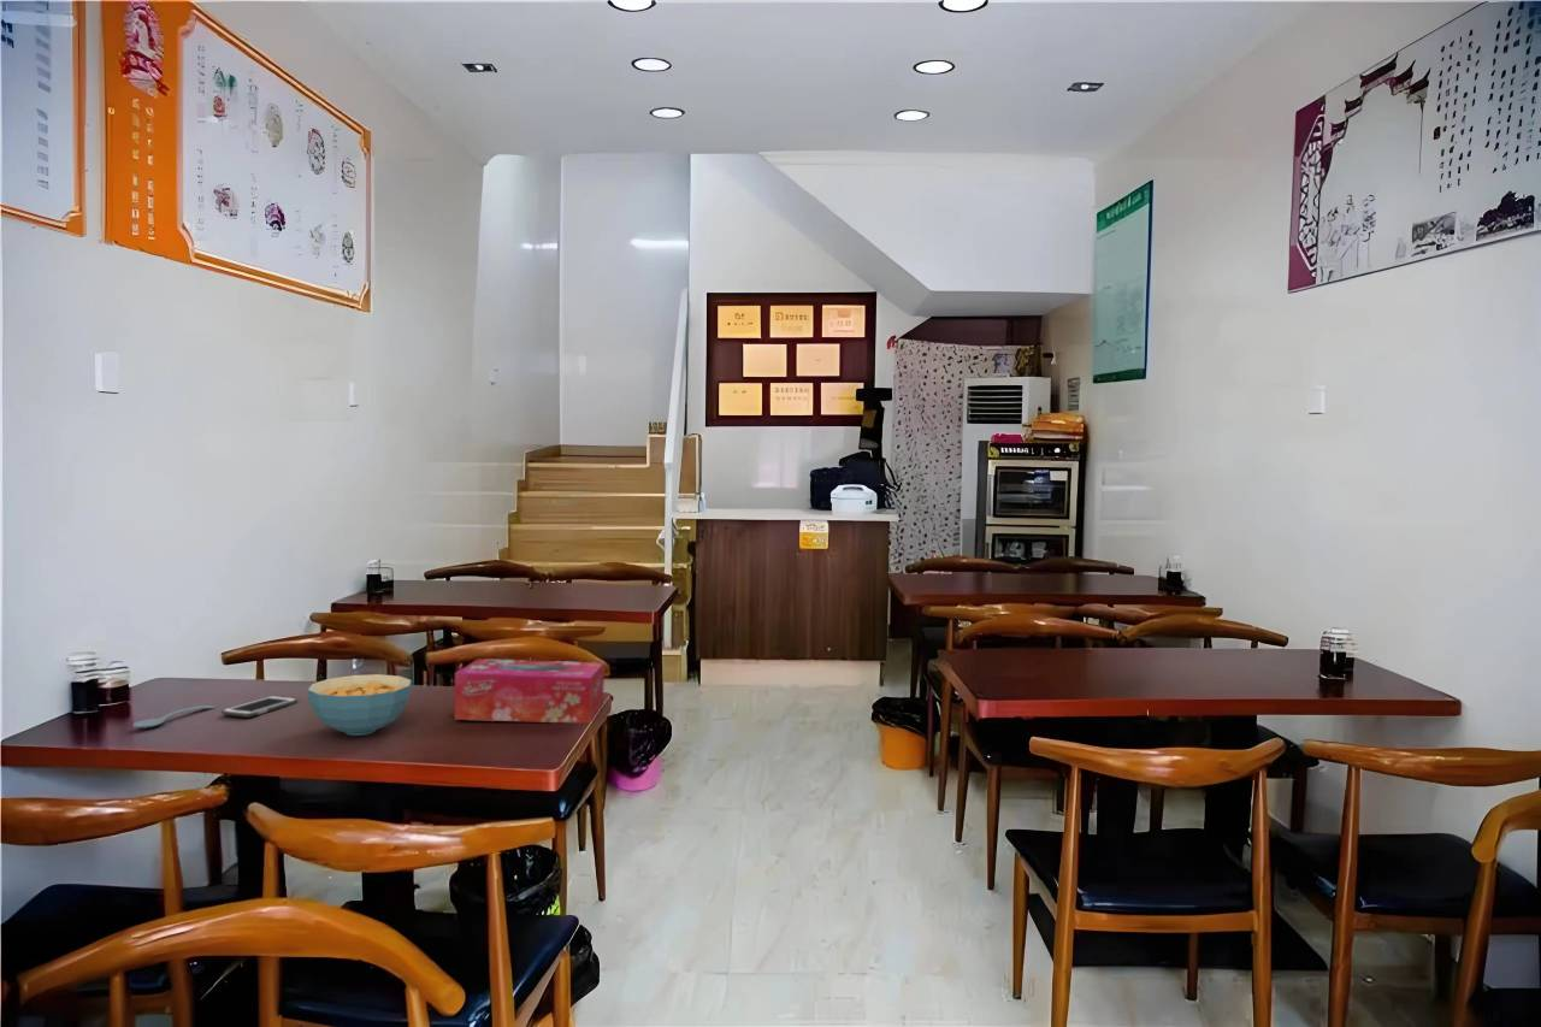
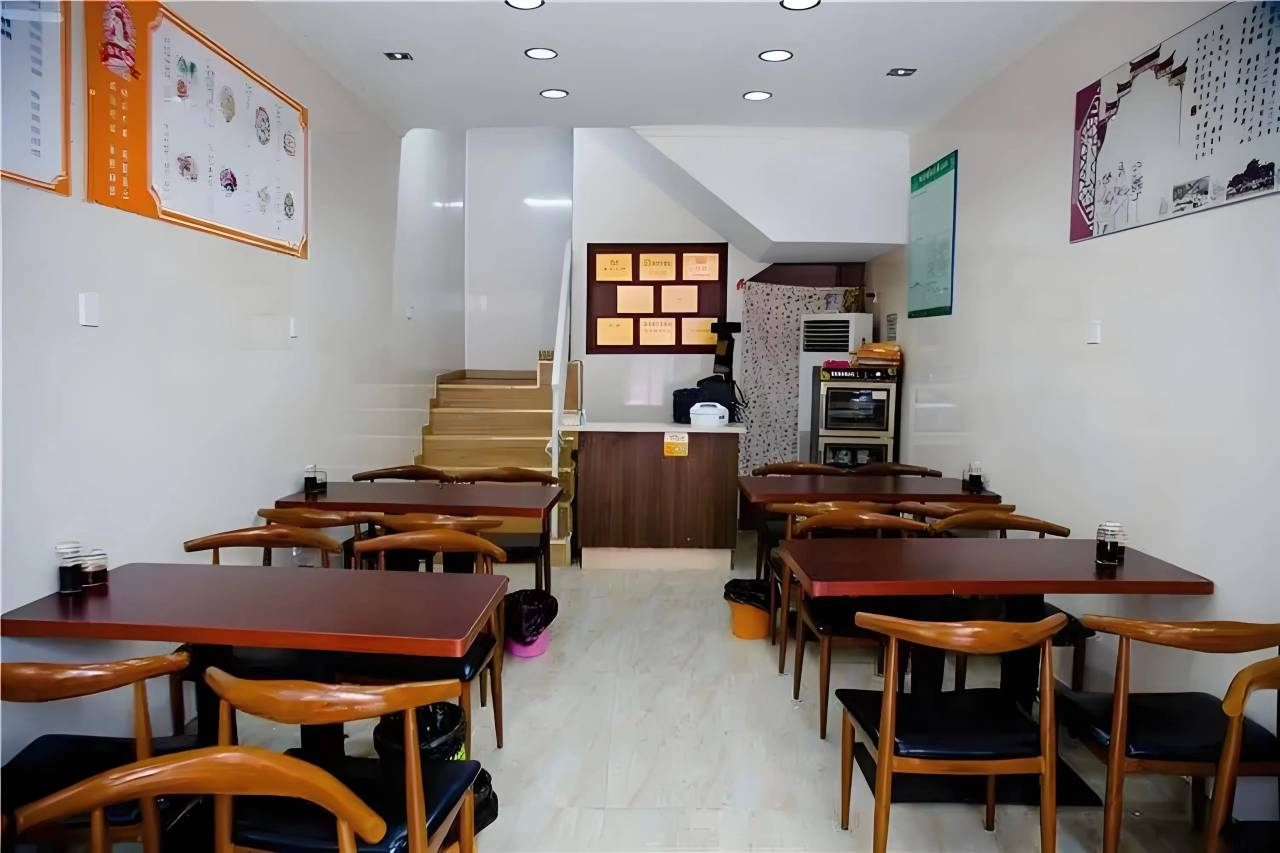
- cereal bowl [306,673,413,737]
- cell phone [220,695,299,719]
- spoon [132,704,215,730]
- tissue box [453,657,606,725]
